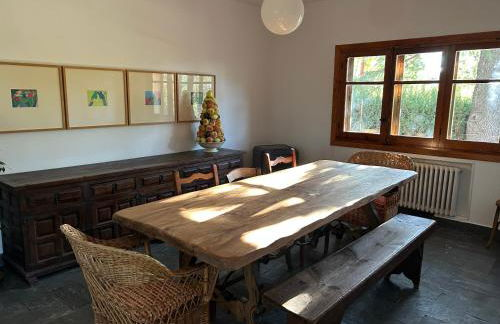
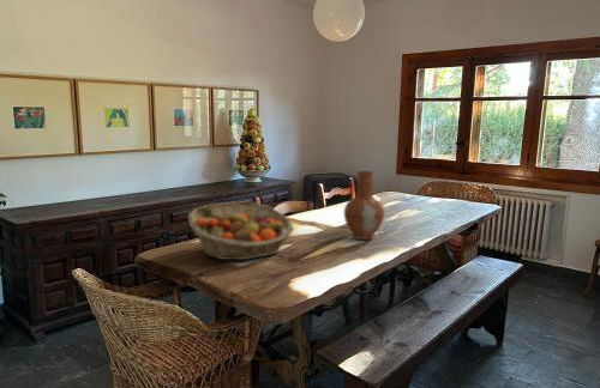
+ fruit basket [187,200,295,261]
+ vase [343,170,385,241]
